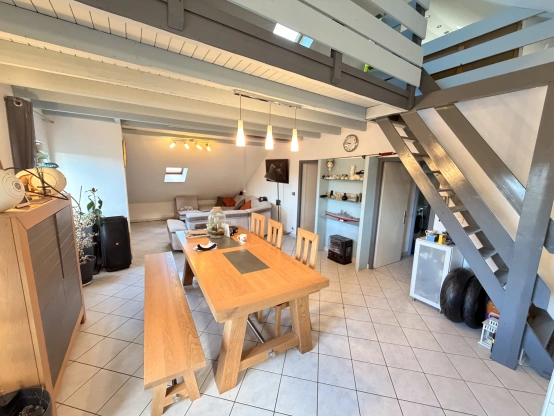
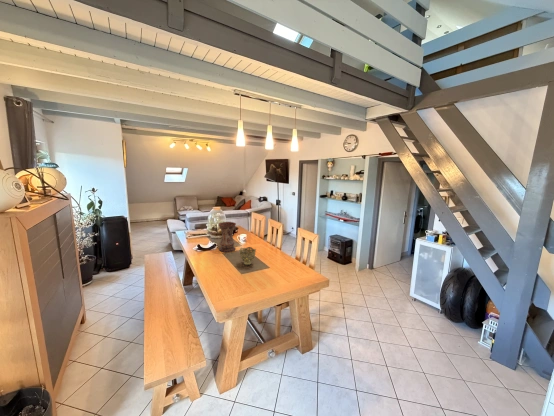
+ decorative bowl [238,246,257,266]
+ vase [218,221,237,253]
